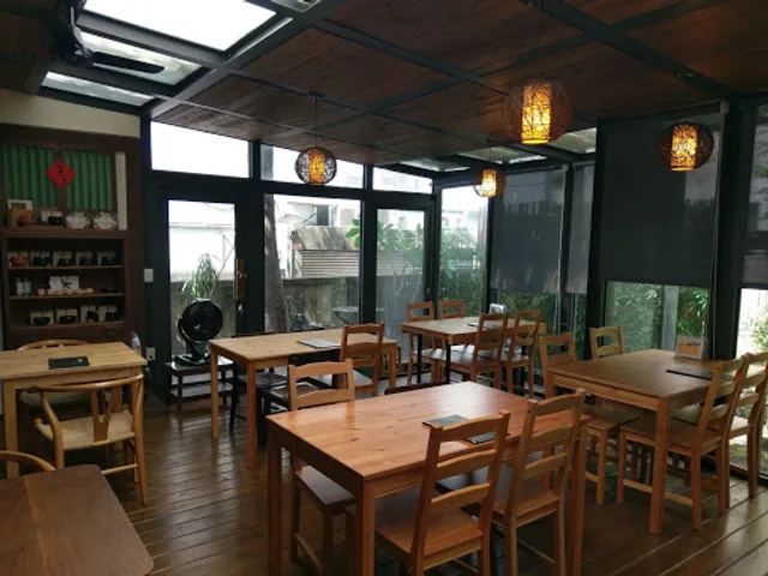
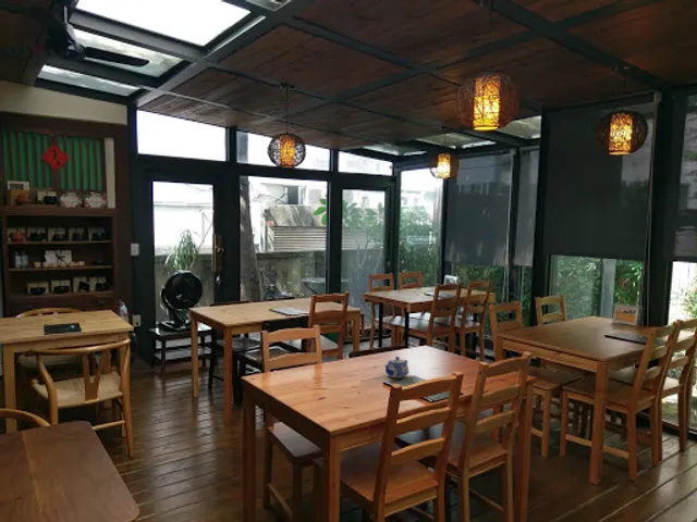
+ teapot [383,356,409,380]
